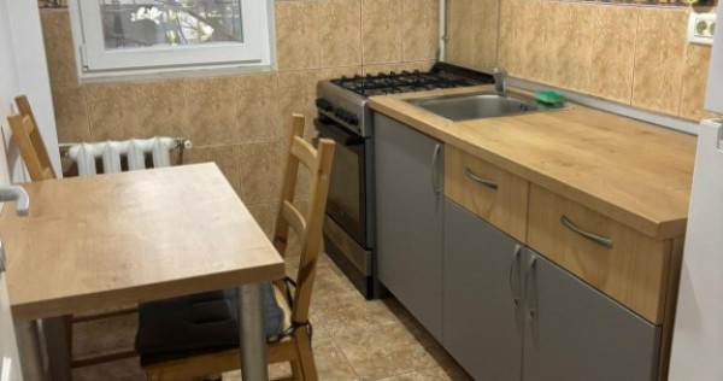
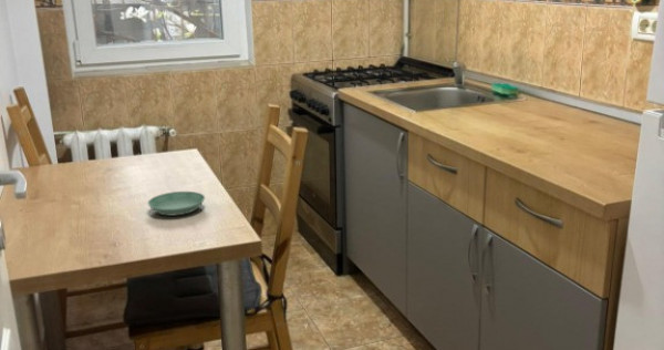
+ saucer [147,191,206,217]
